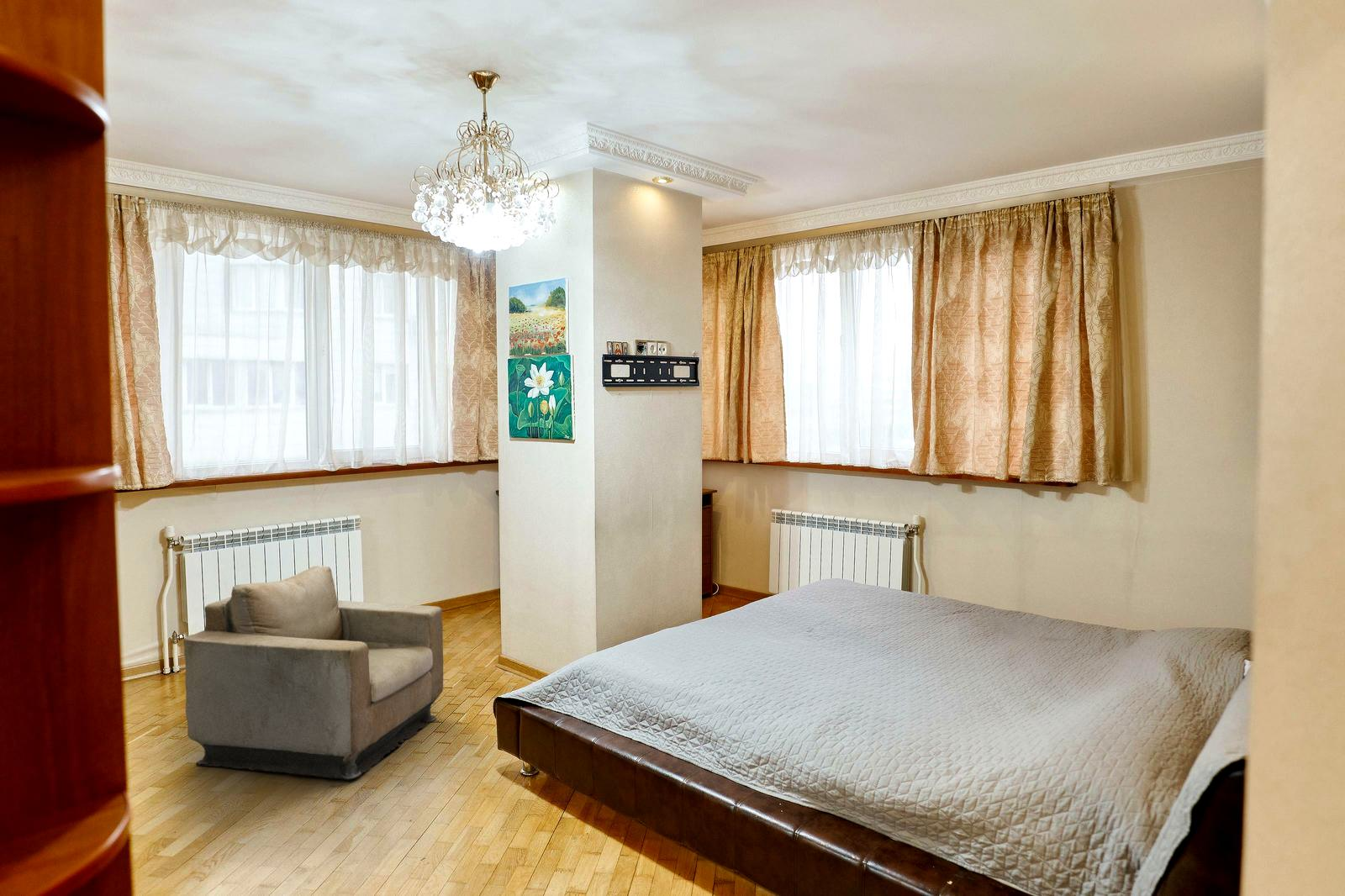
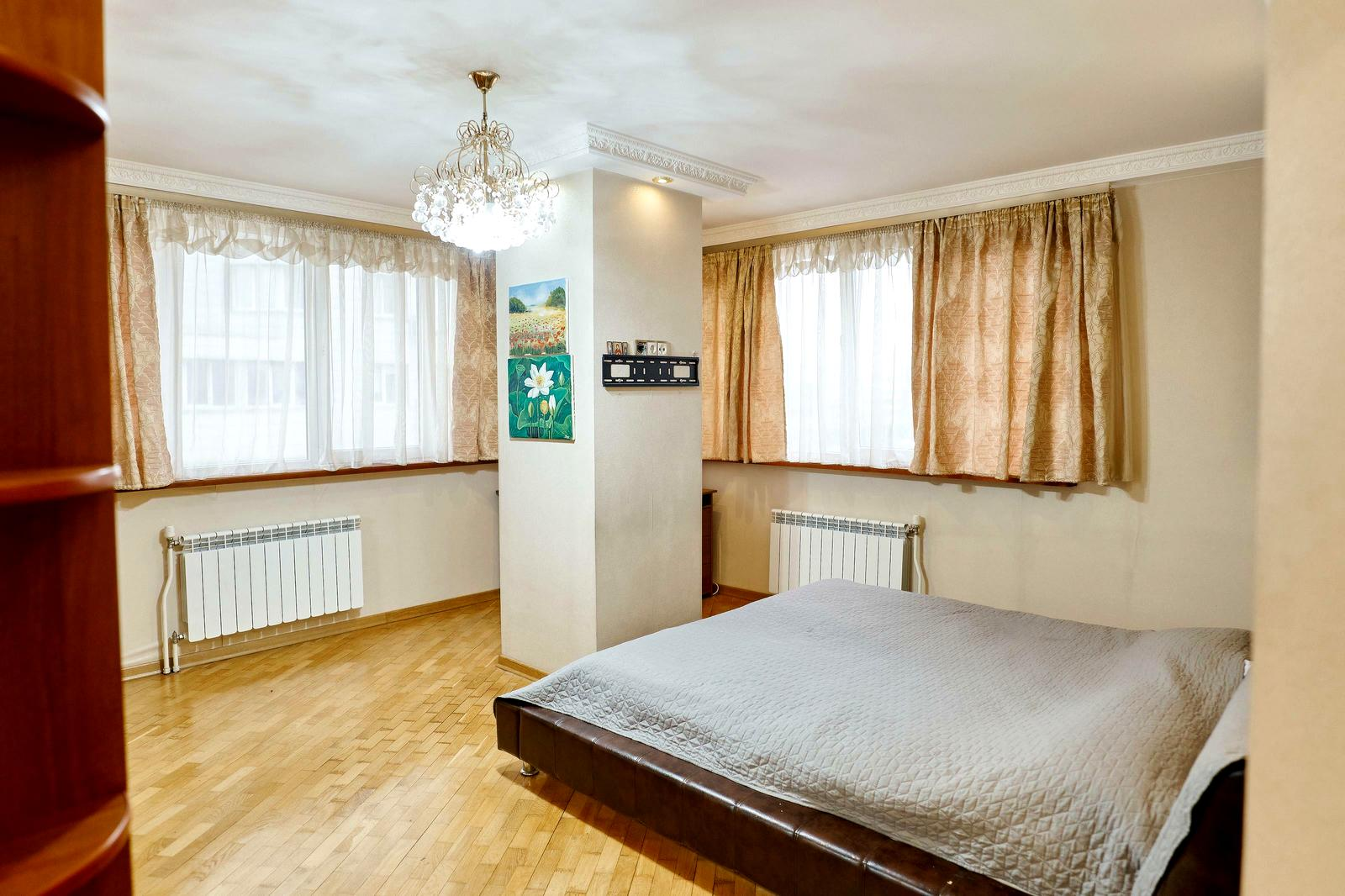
- armchair [183,565,444,781]
